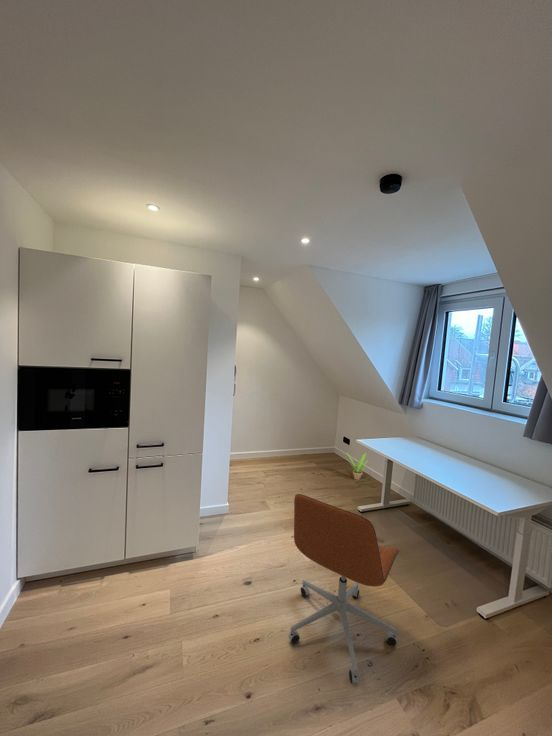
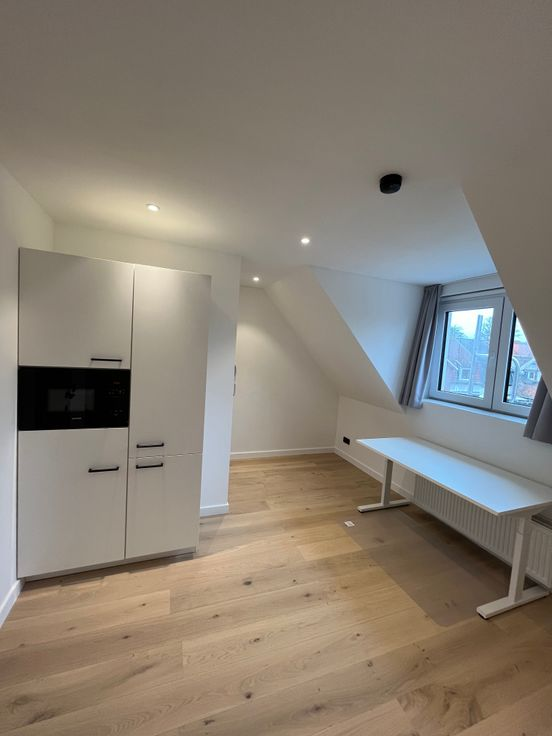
- potted plant [345,451,369,481]
- office chair [288,493,400,684]
